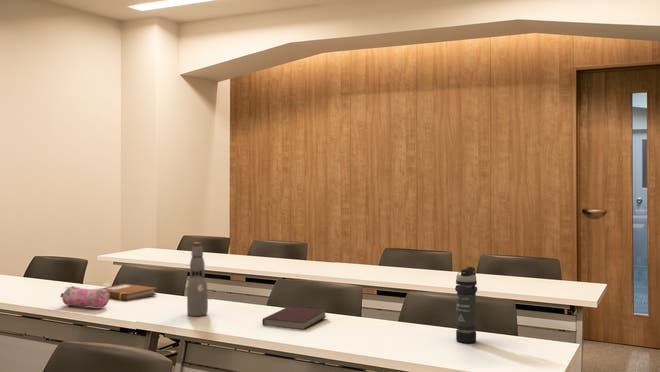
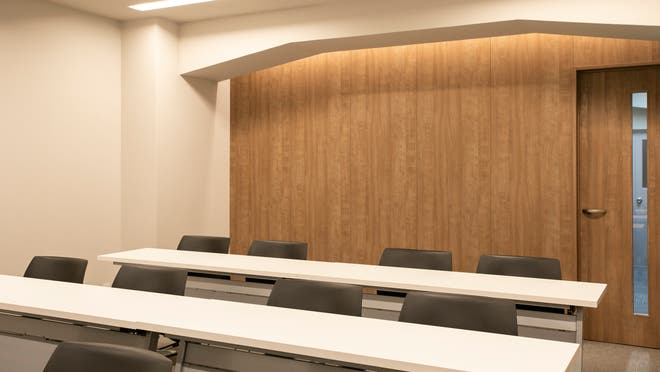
- notebook [261,306,328,331]
- smoke grenade [454,266,478,344]
- pencil case [59,285,110,309]
- notebook [102,283,158,302]
- bottle [186,241,209,317]
